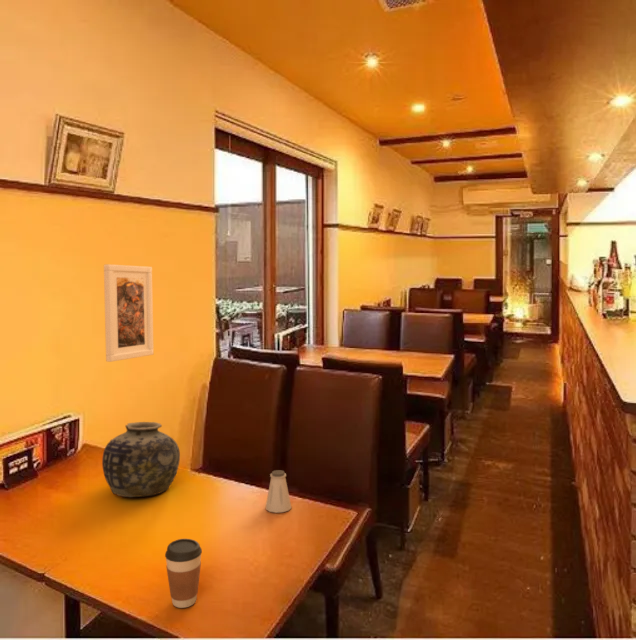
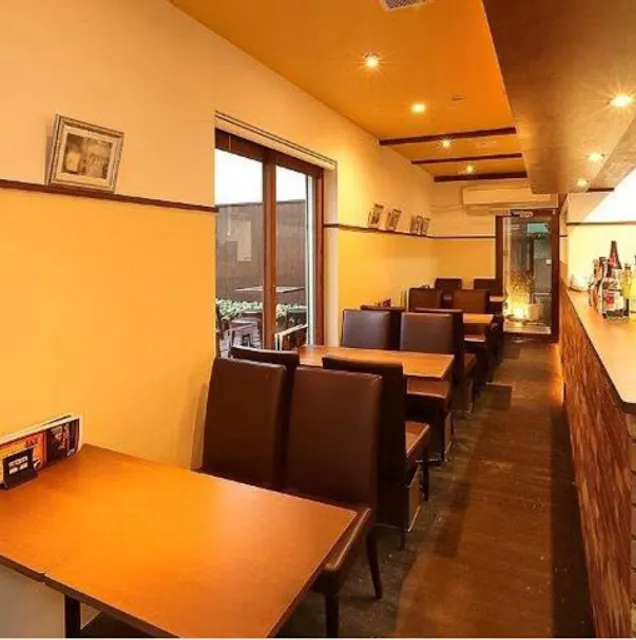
- vase [101,421,181,498]
- coffee cup [164,538,203,609]
- saltshaker [265,469,292,514]
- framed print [103,263,154,363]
